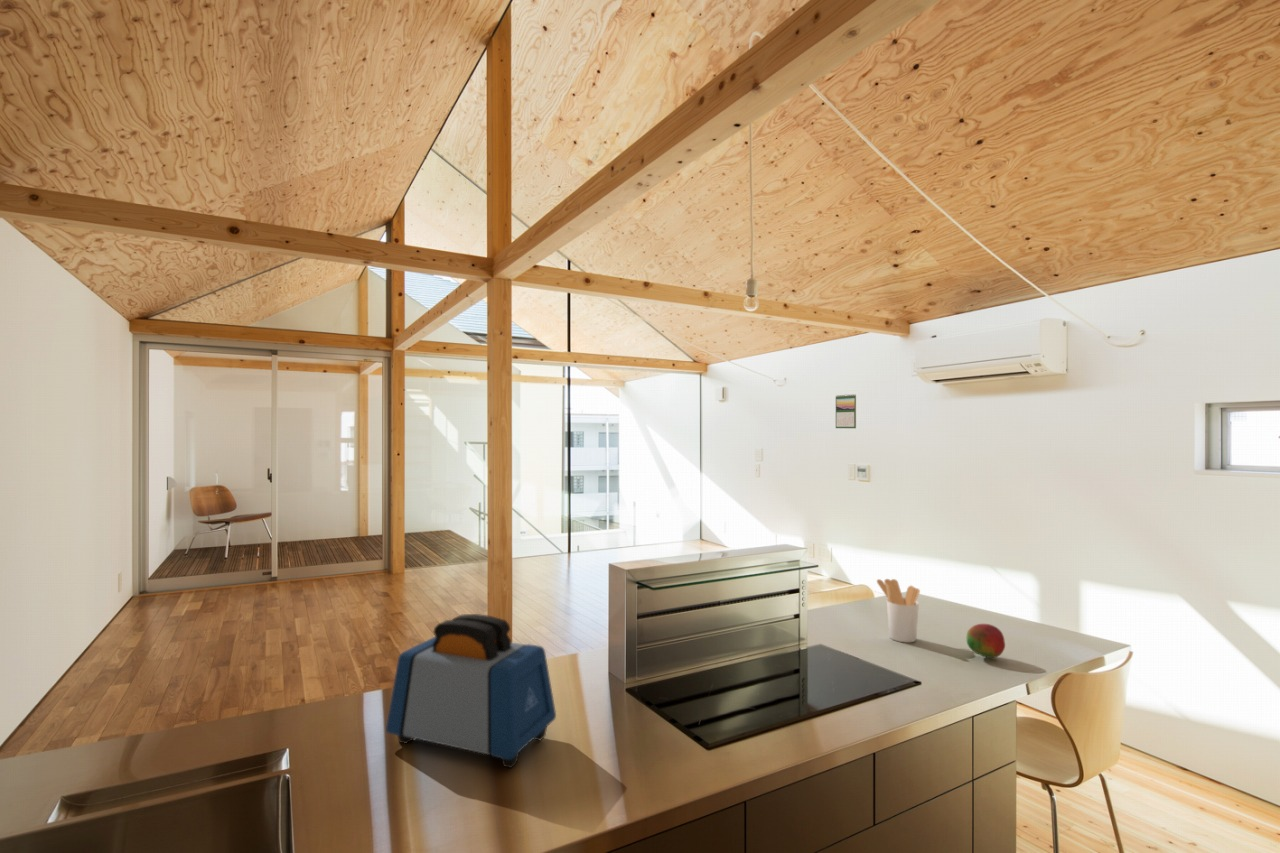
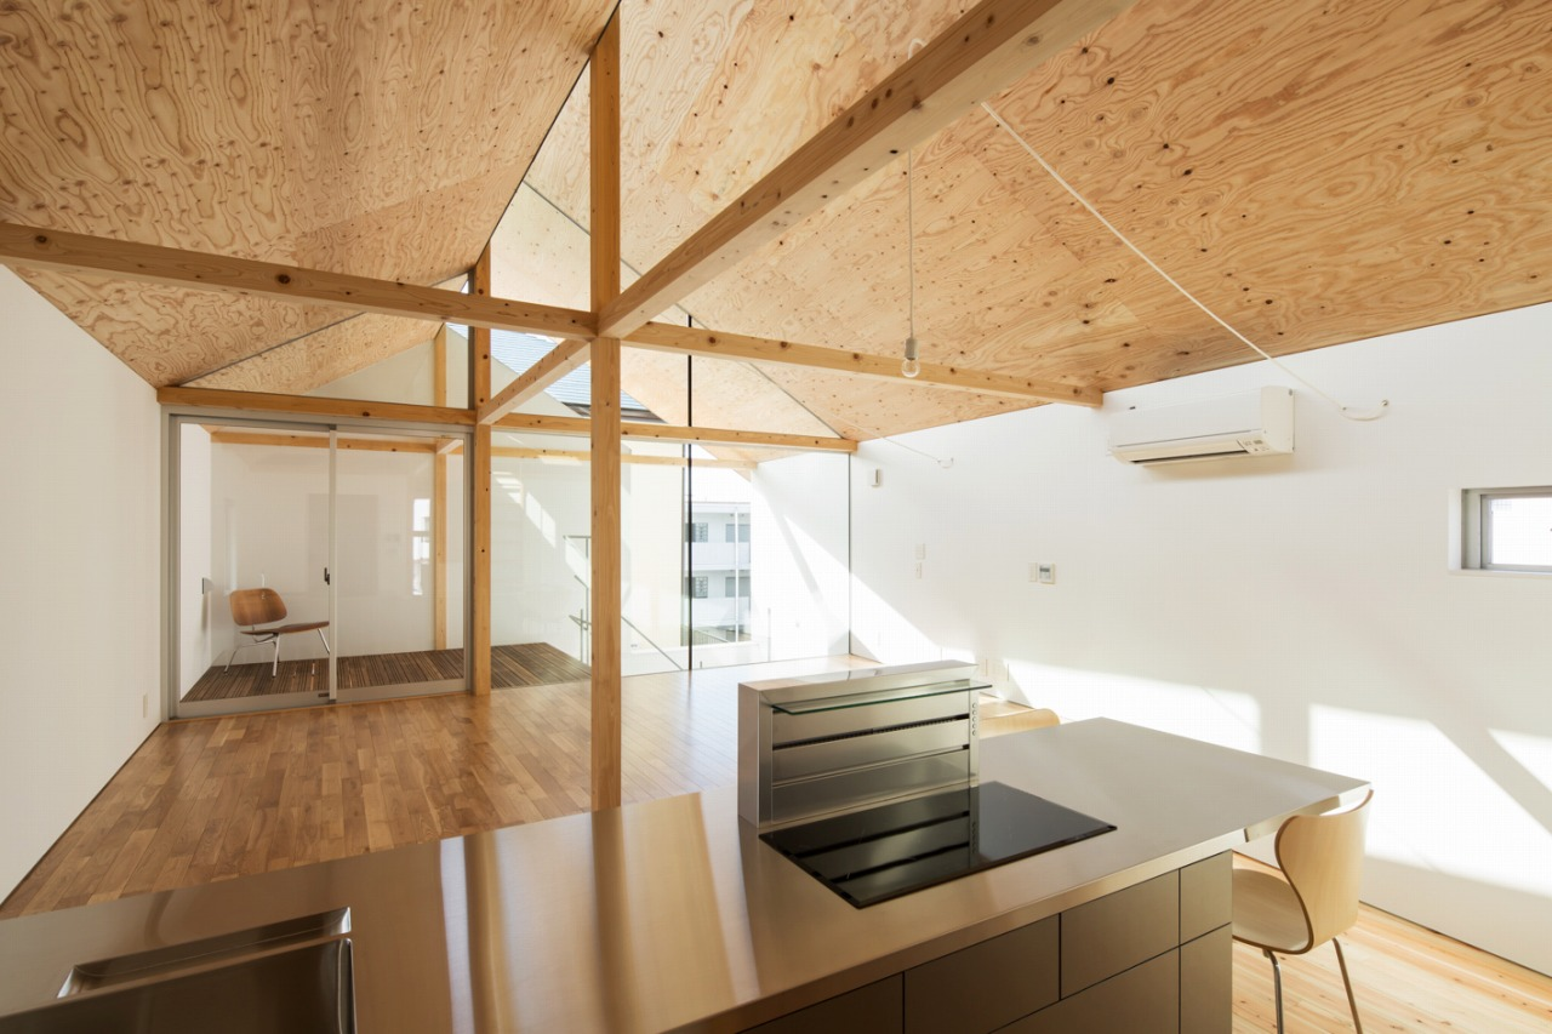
- utensil holder [876,578,921,644]
- fruit [966,623,1006,659]
- calendar [835,393,857,429]
- toaster [385,613,557,769]
